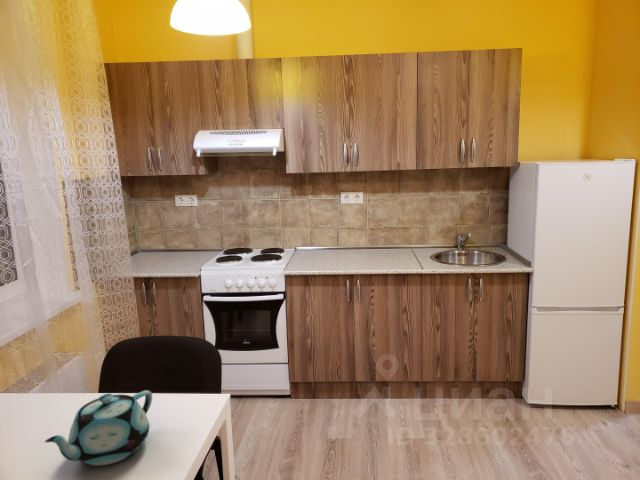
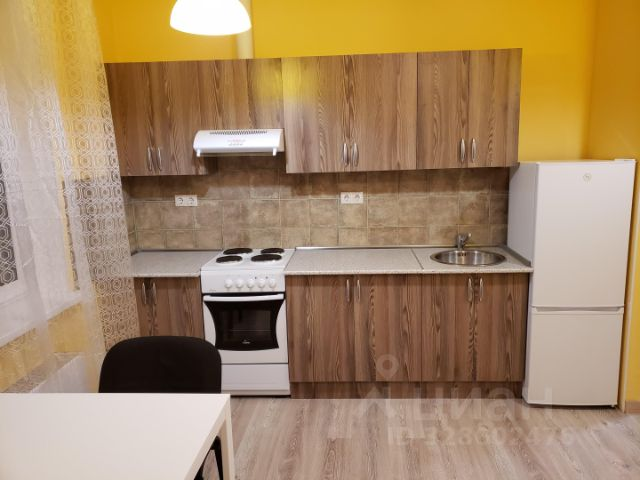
- teapot [44,389,153,466]
